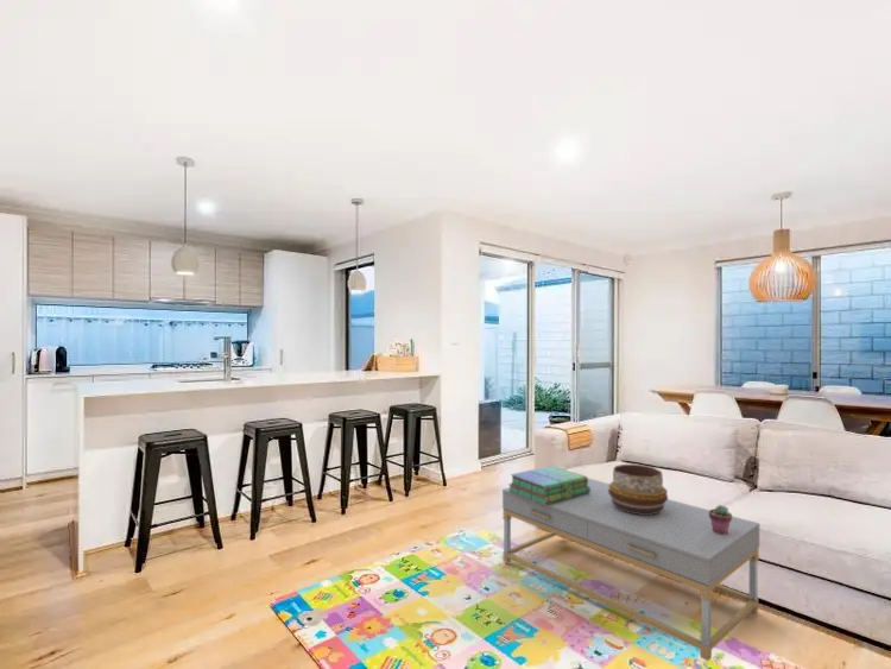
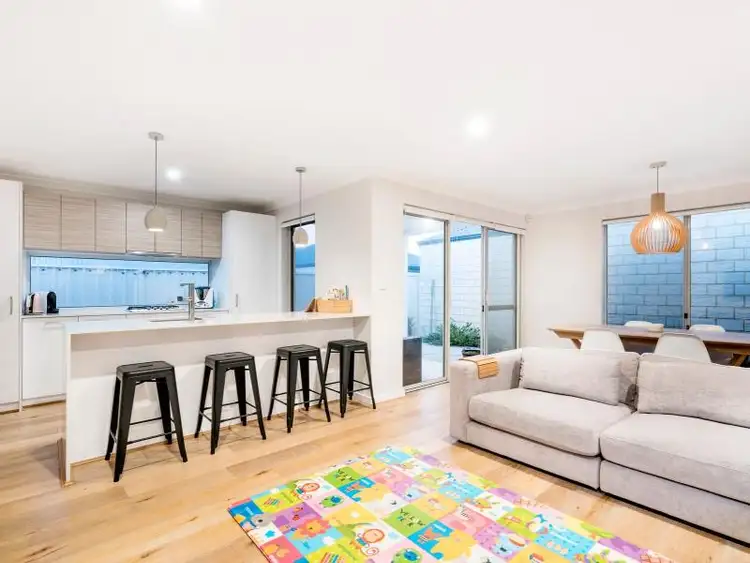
- decorative bowl [608,463,669,515]
- potted succulent [708,504,733,535]
- coffee table [501,478,760,662]
- stack of books [507,465,590,505]
